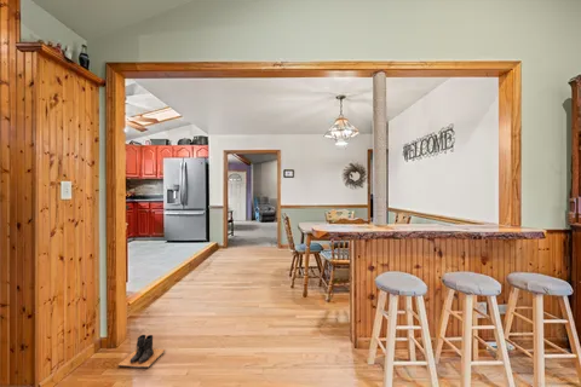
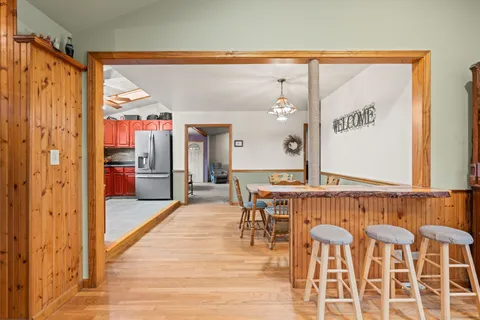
- boots [117,334,167,369]
